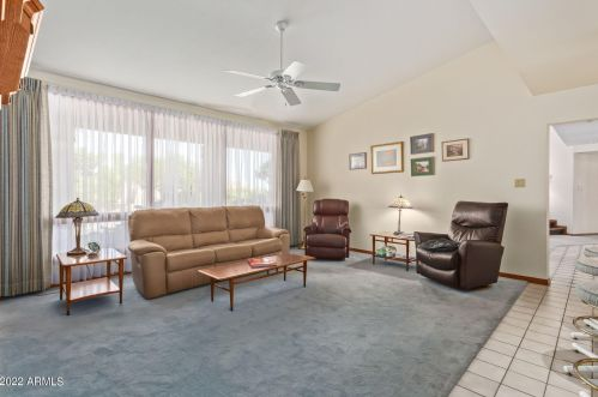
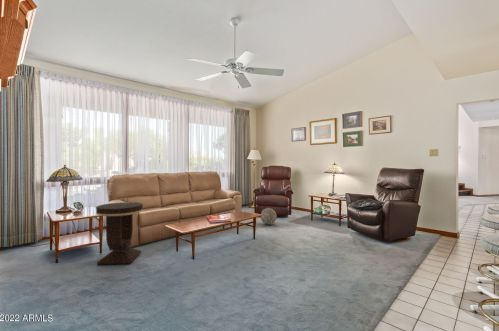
+ decorative ball [260,207,278,226]
+ side table [95,201,144,266]
